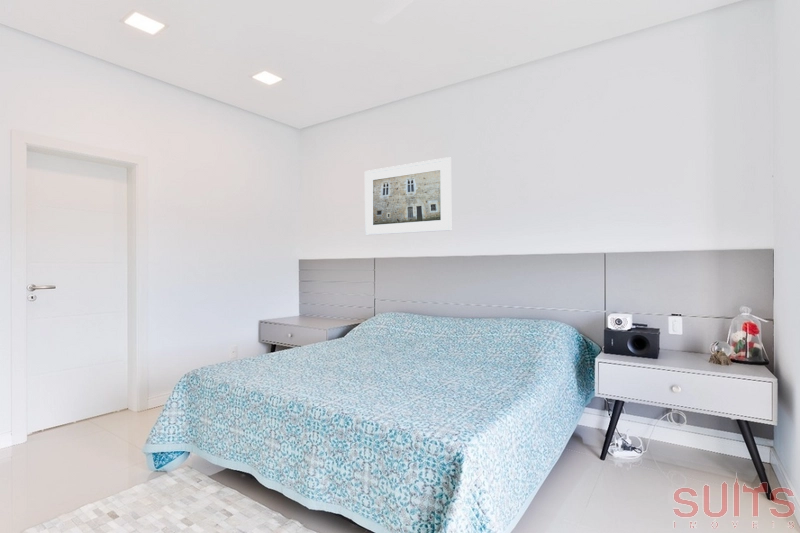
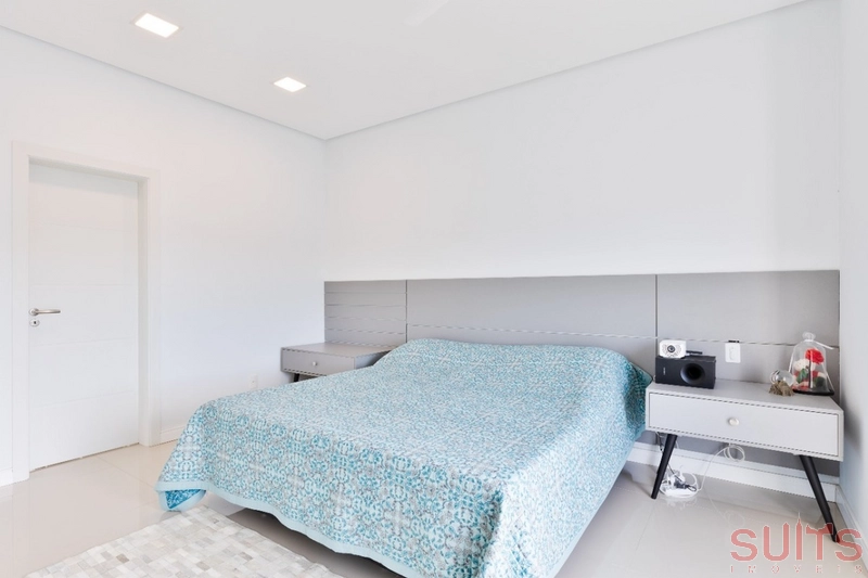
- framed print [364,156,452,236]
